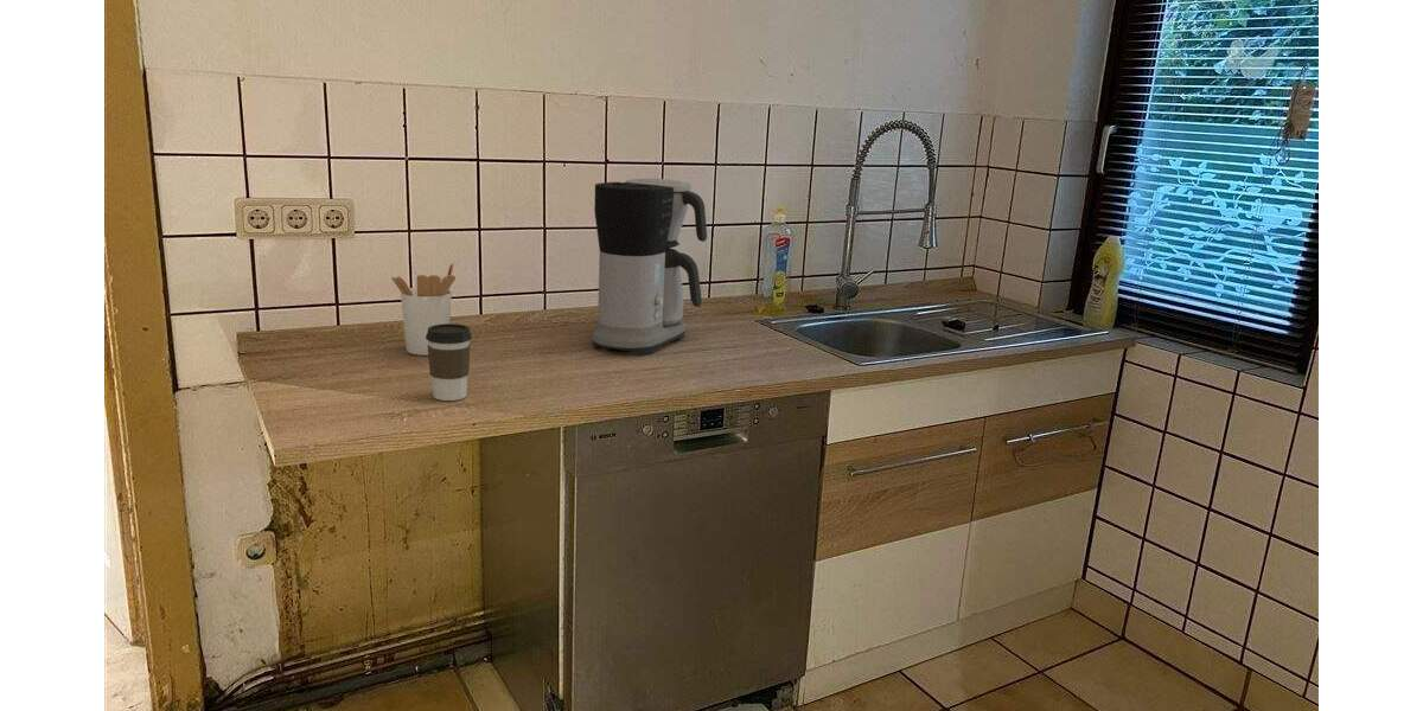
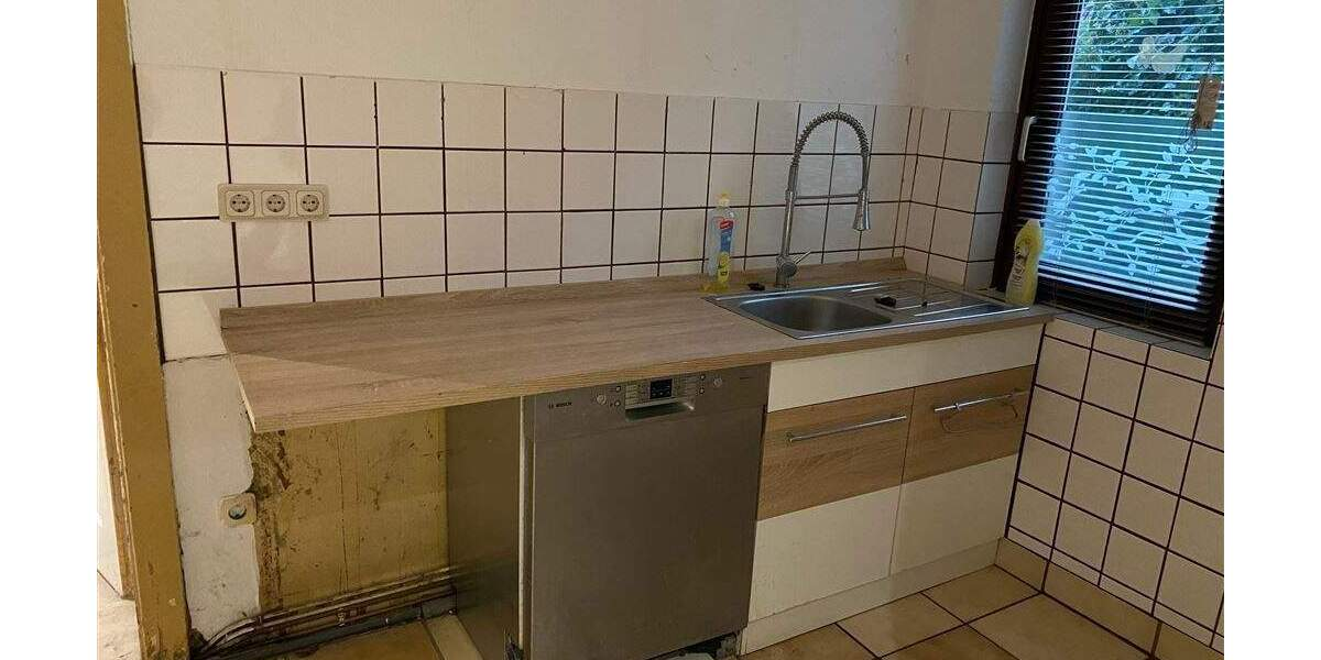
- coffee maker [591,178,708,357]
- coffee cup [426,322,473,402]
- utensil holder [390,261,457,357]
